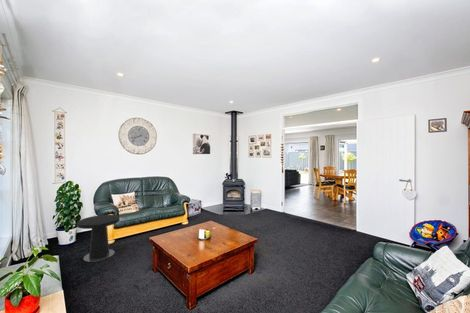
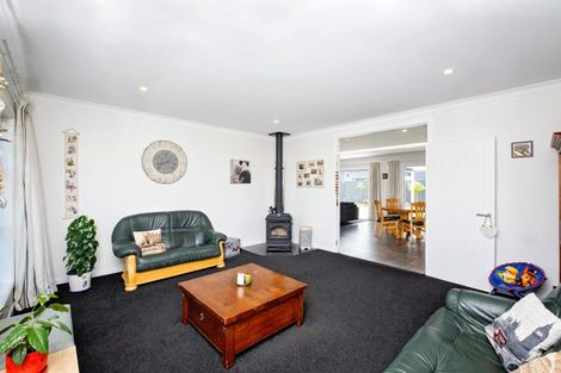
- side table [76,214,121,263]
